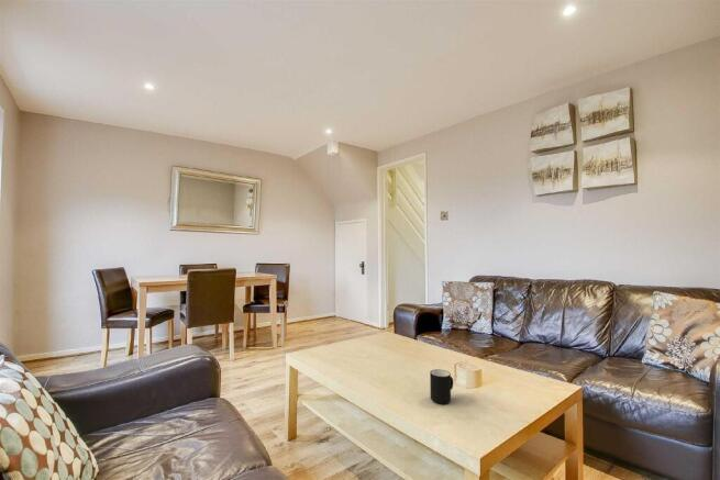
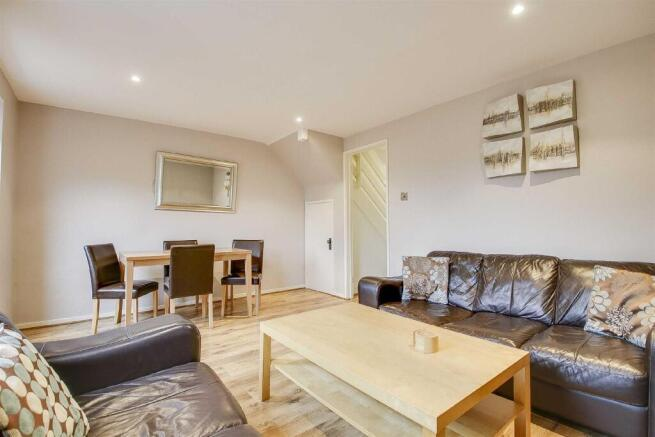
- mug [429,368,454,404]
